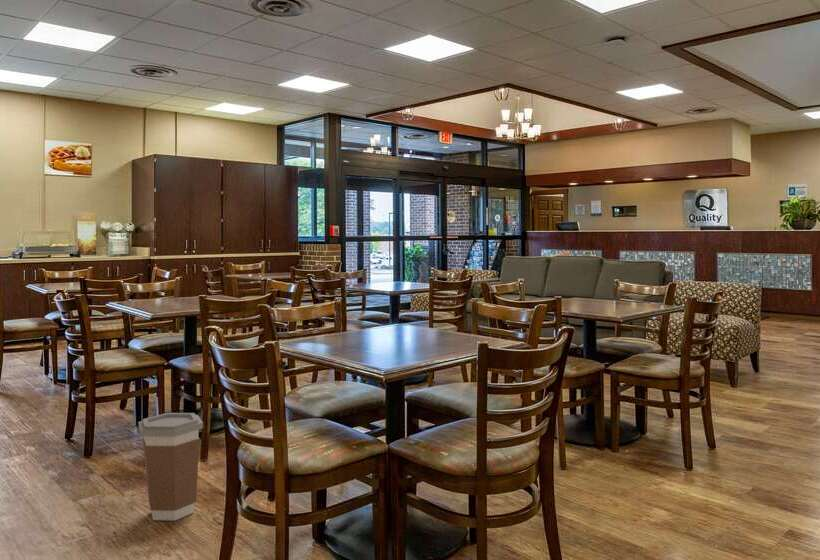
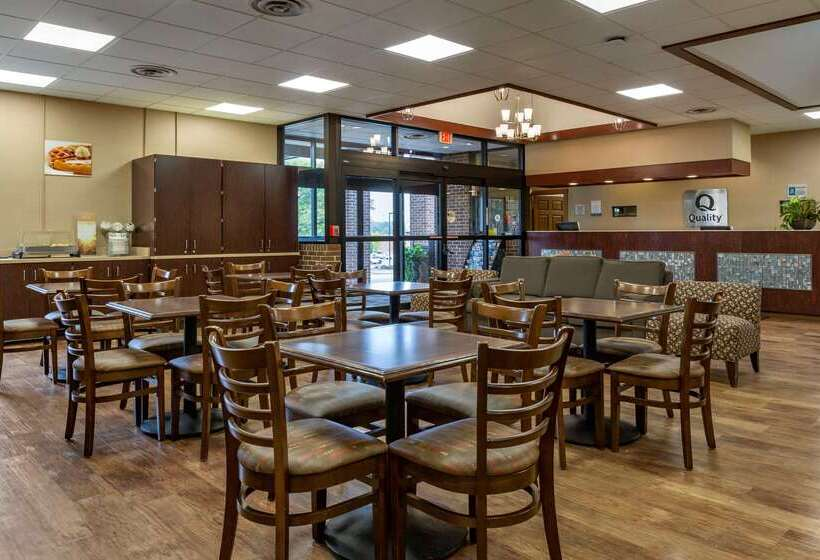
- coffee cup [138,412,204,522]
